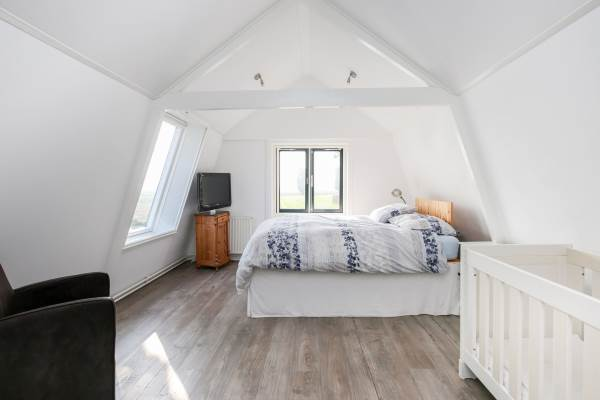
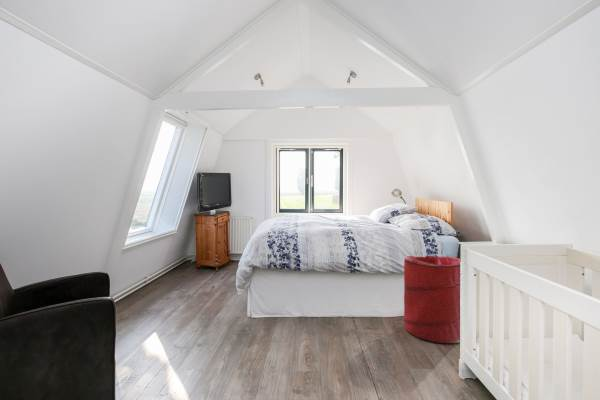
+ laundry hamper [403,255,461,344]
